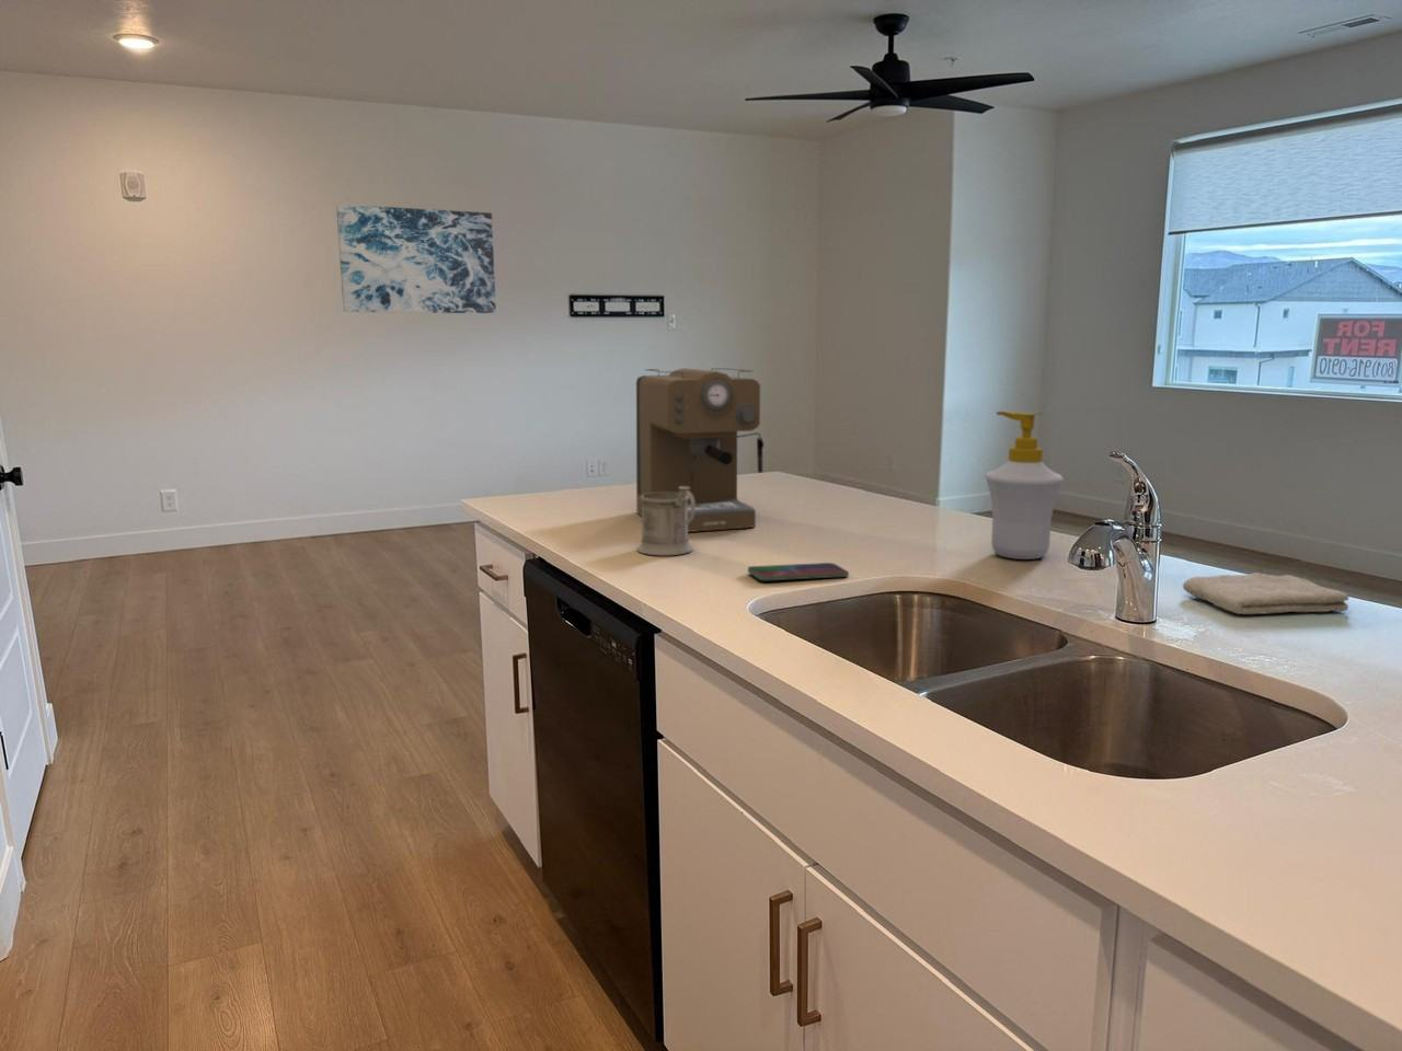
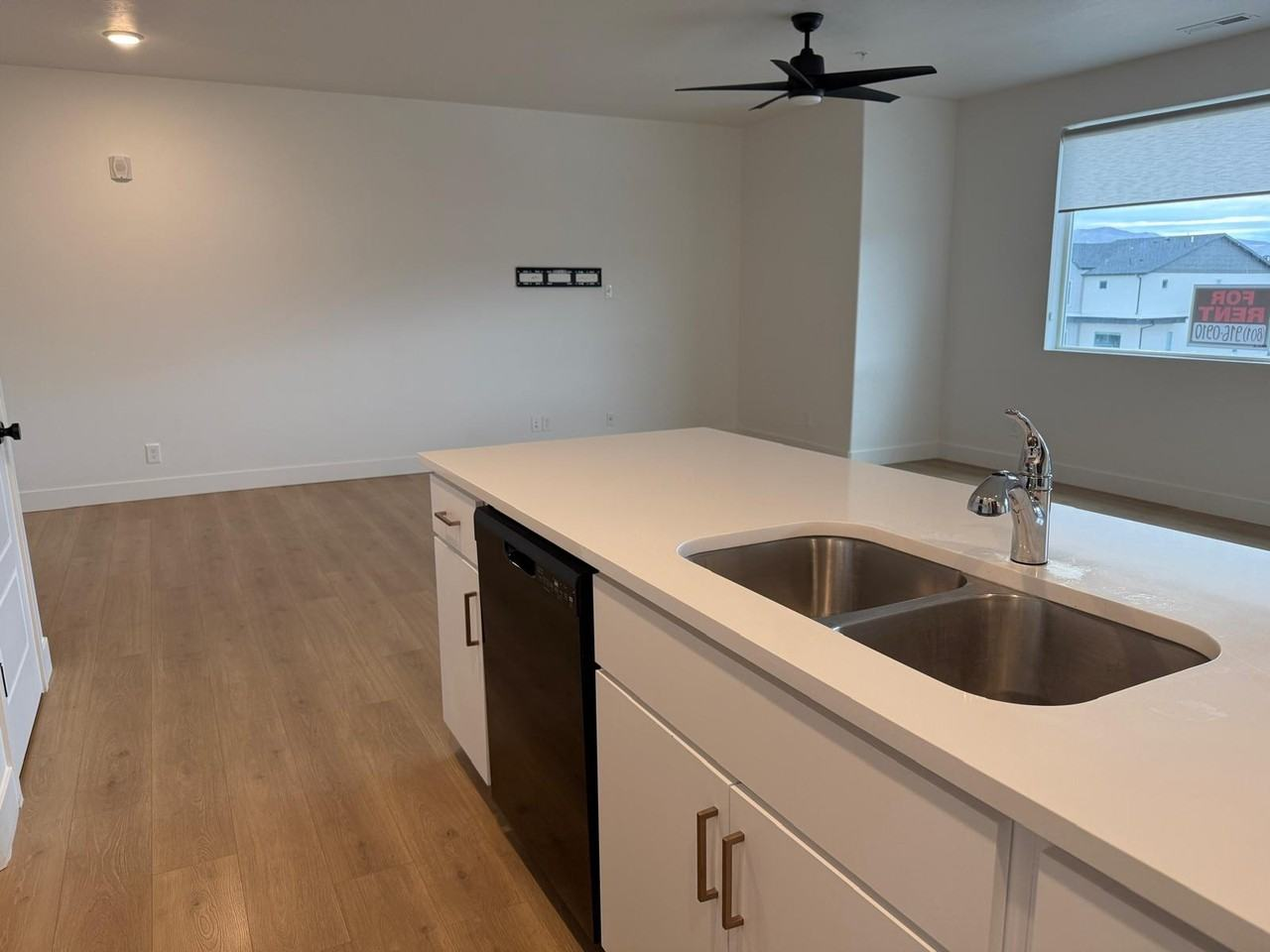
- mug [636,486,695,556]
- washcloth [1182,572,1349,615]
- wall art [336,203,497,315]
- coffee maker [635,367,765,533]
- soap bottle [985,411,1064,561]
- smartphone [747,562,850,582]
